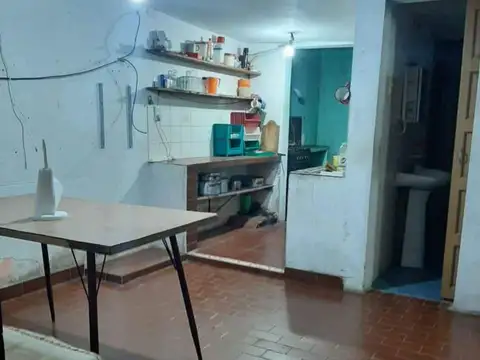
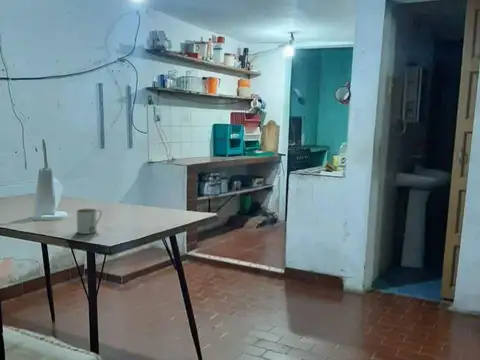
+ mug [76,208,103,235]
